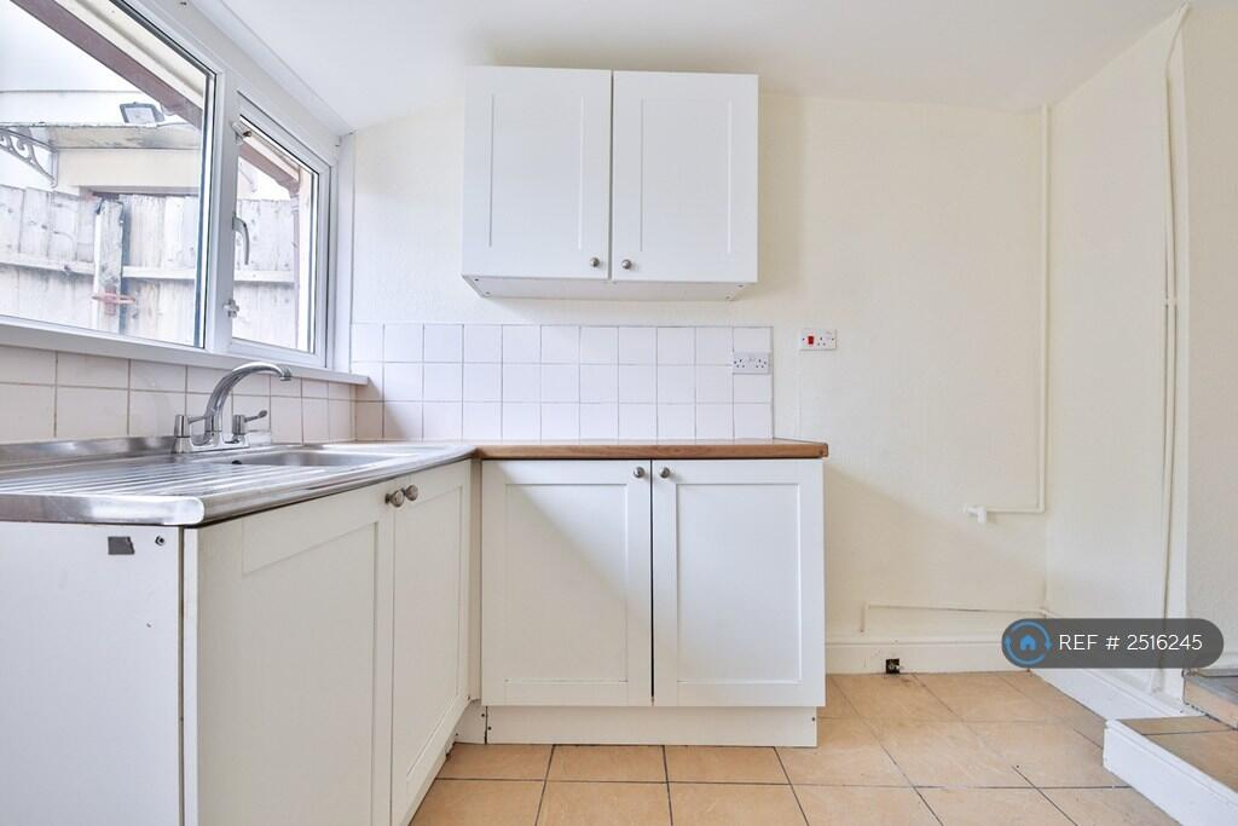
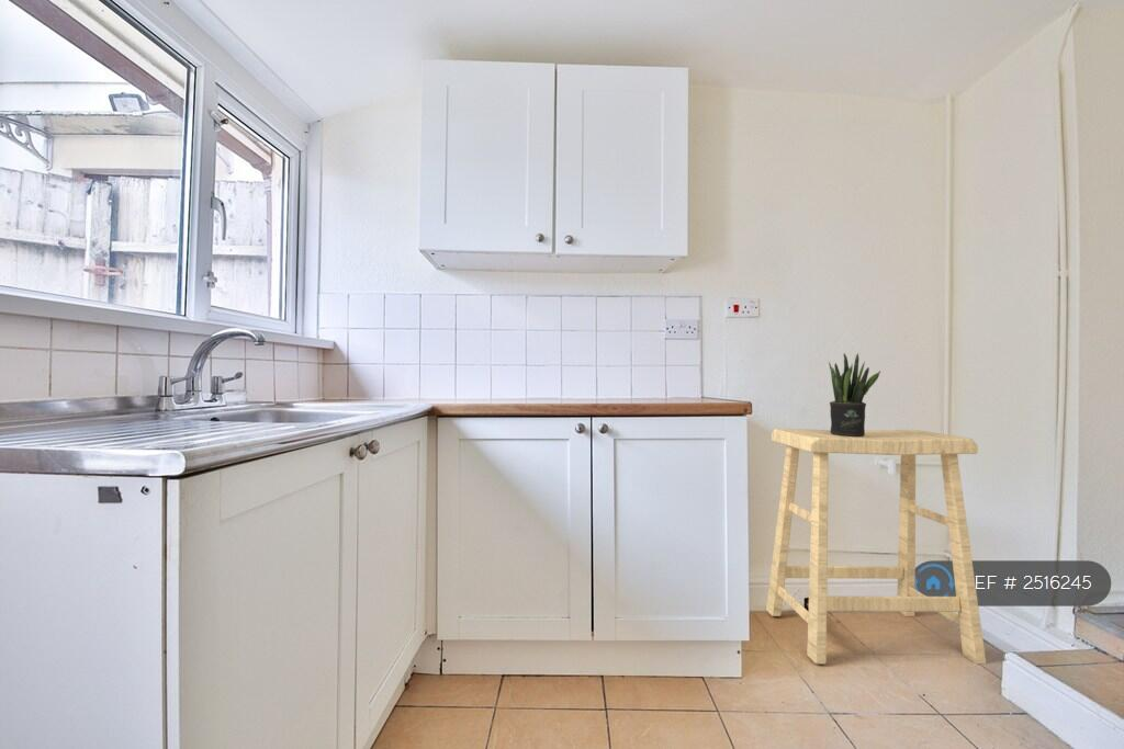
+ stool [765,428,987,666]
+ potted plant [828,352,881,436]
